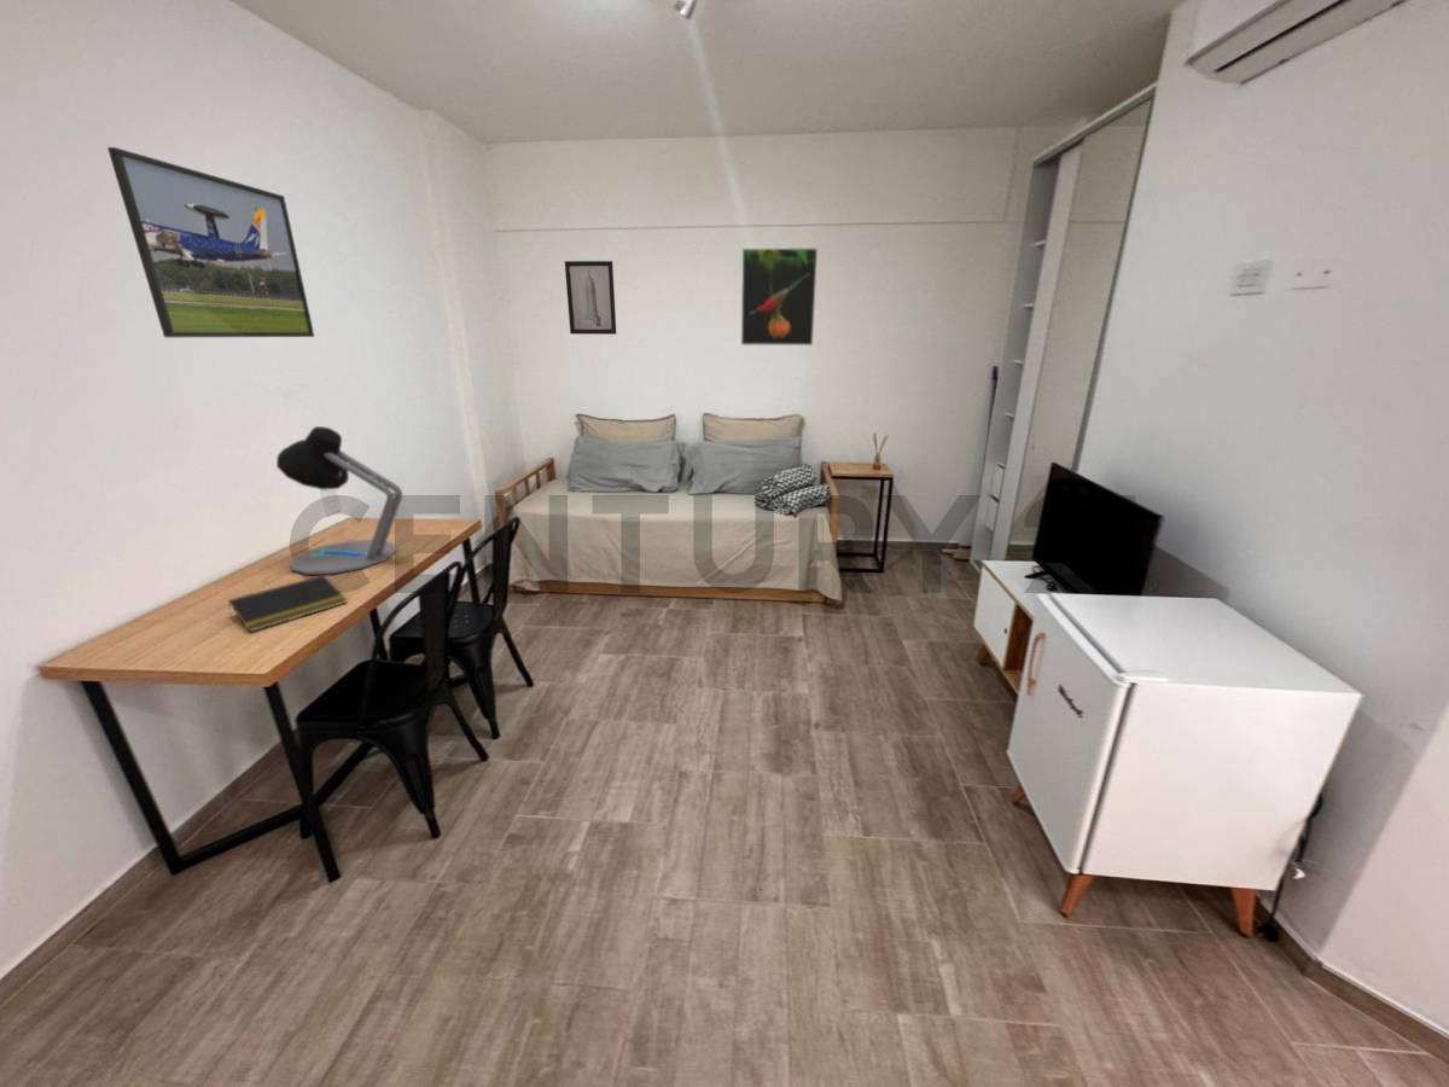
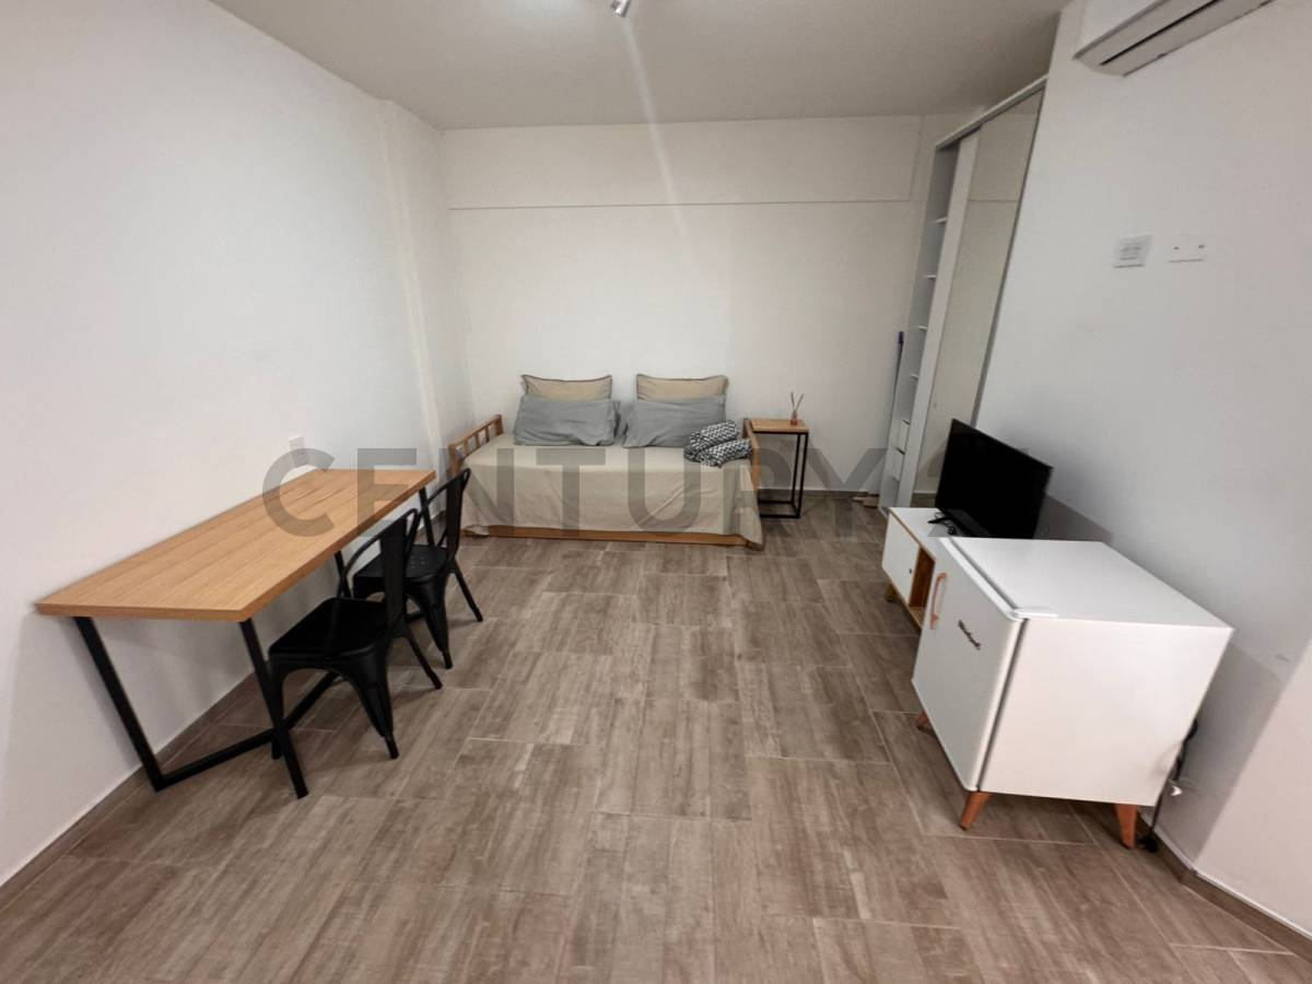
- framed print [106,146,315,338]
- notepad [227,574,348,633]
- desk lamp [275,425,403,576]
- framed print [740,246,819,347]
- wall art [564,260,617,336]
